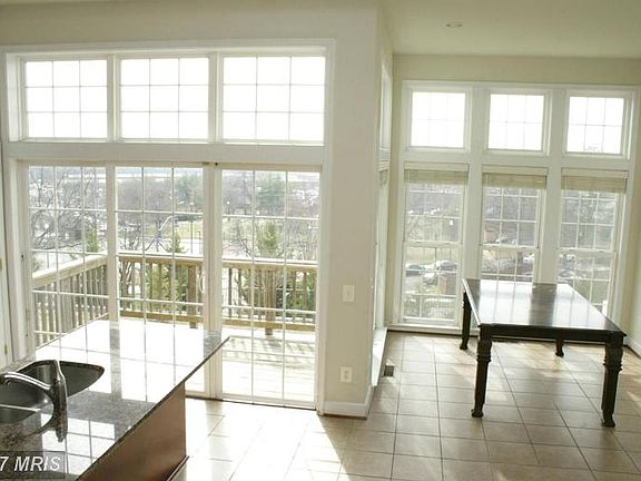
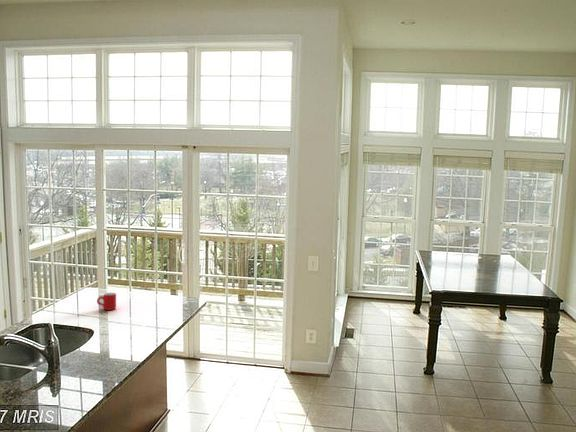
+ mug [96,292,117,311]
